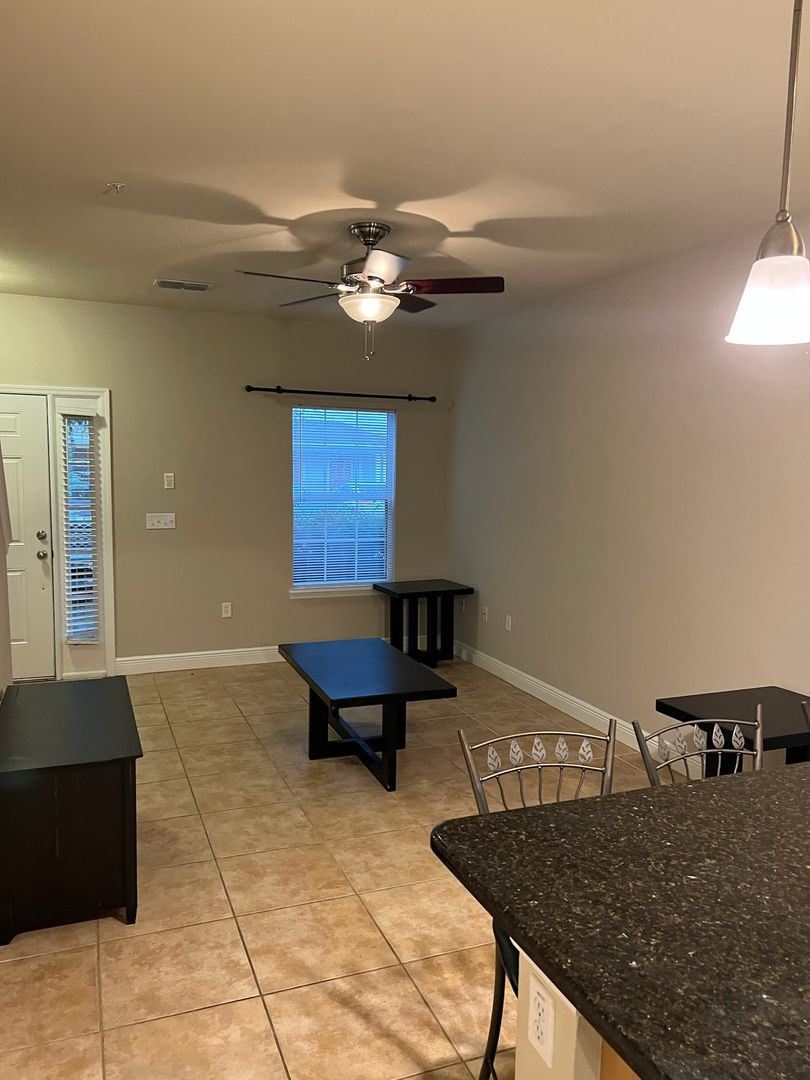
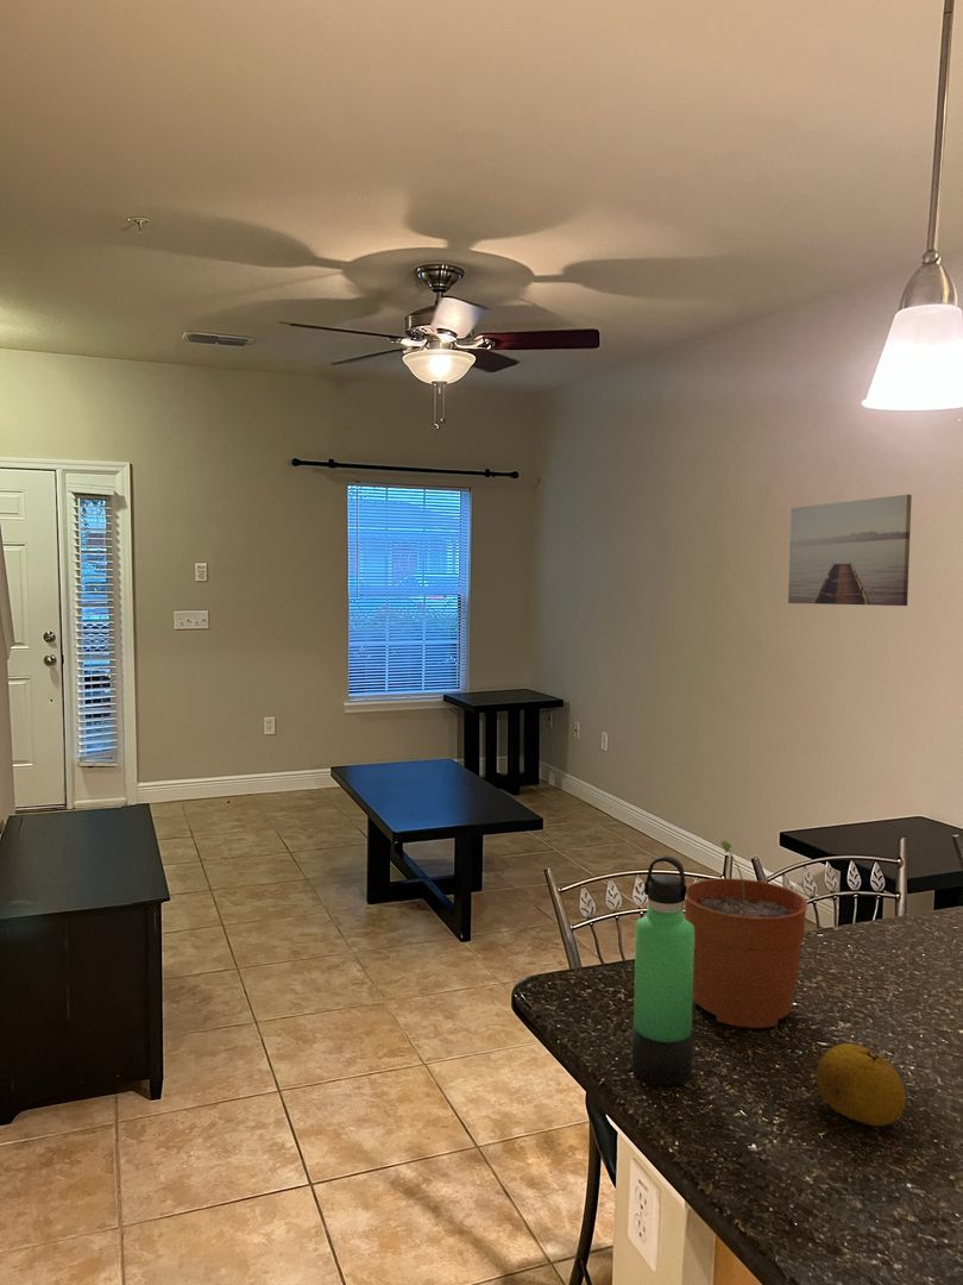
+ thermos bottle [630,854,694,1086]
+ wall art [787,494,913,607]
+ plant pot [684,840,808,1029]
+ fruit [816,1042,907,1127]
